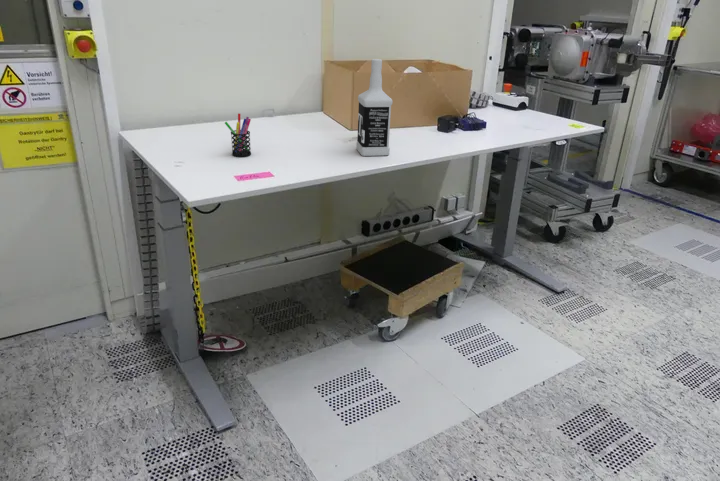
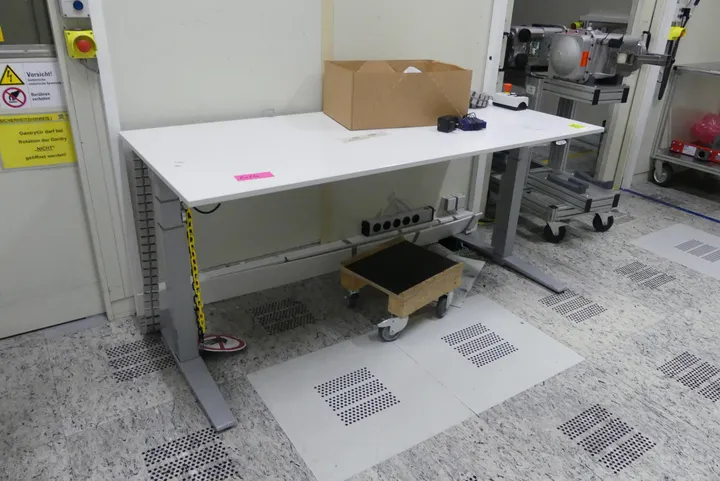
- vodka [355,58,393,157]
- pen holder [224,113,252,158]
